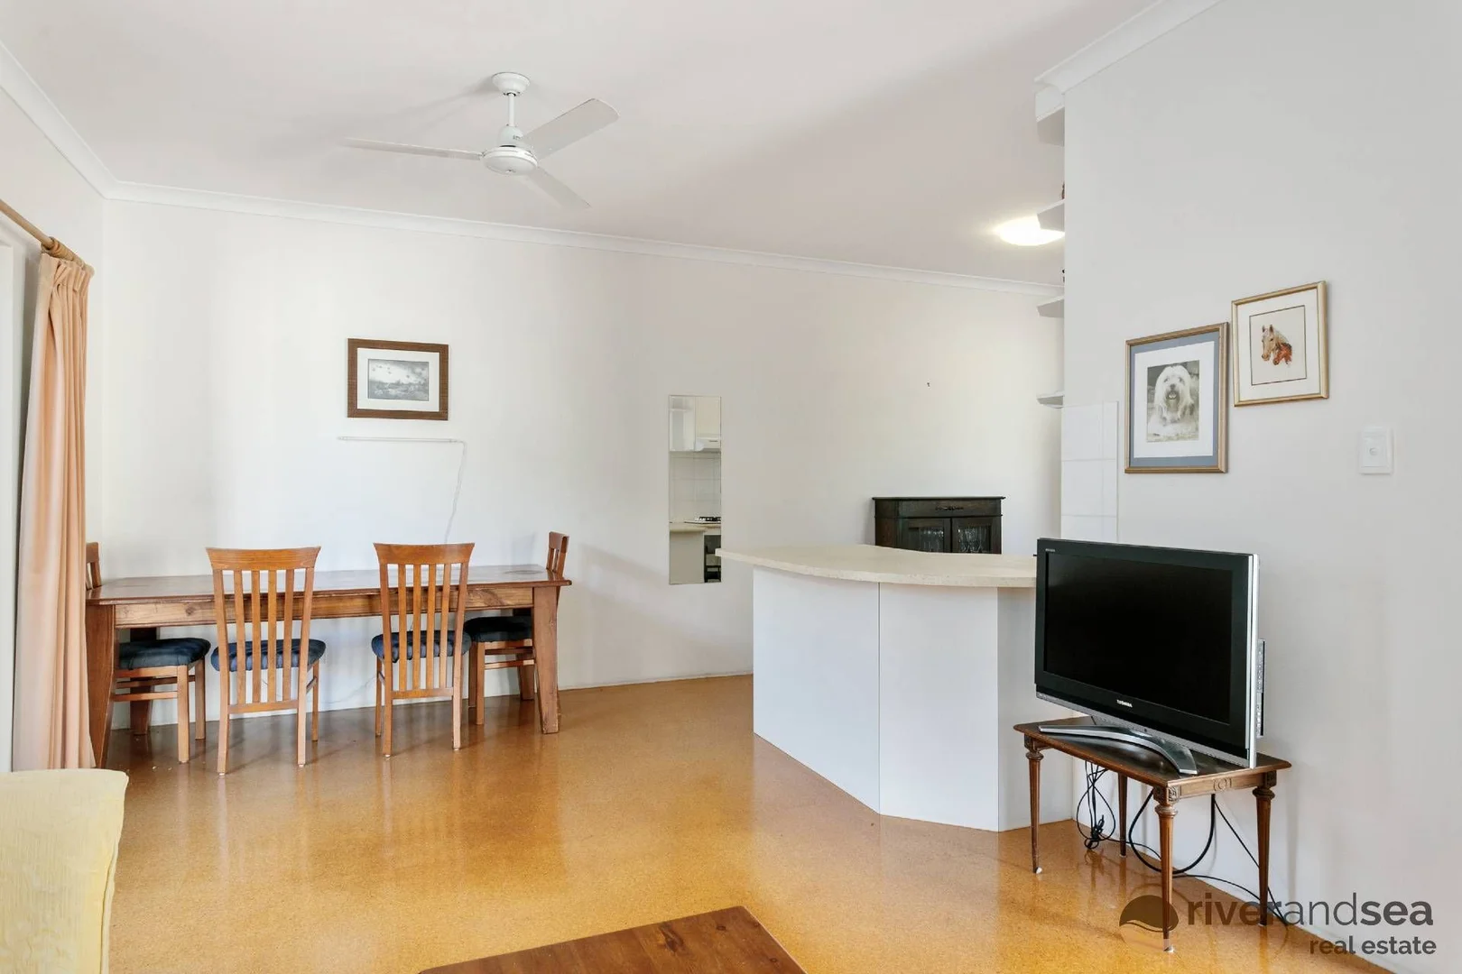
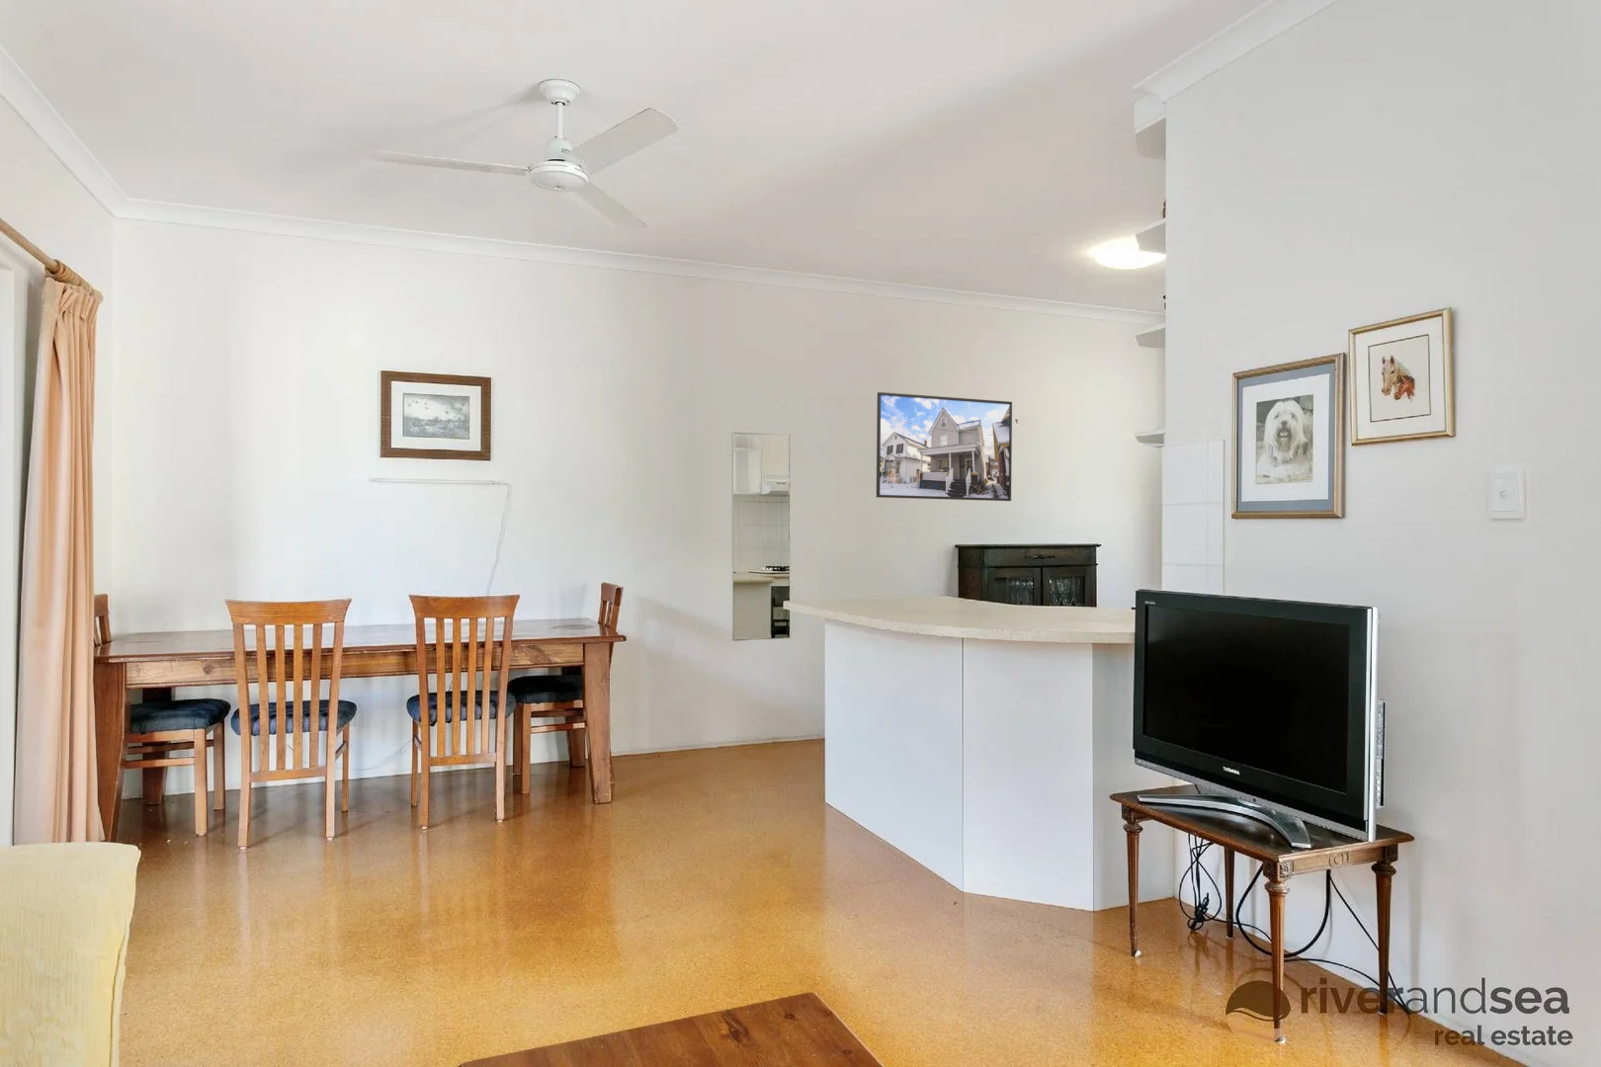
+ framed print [876,392,1013,501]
